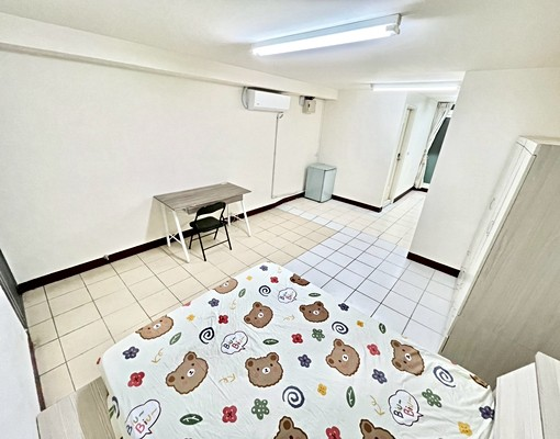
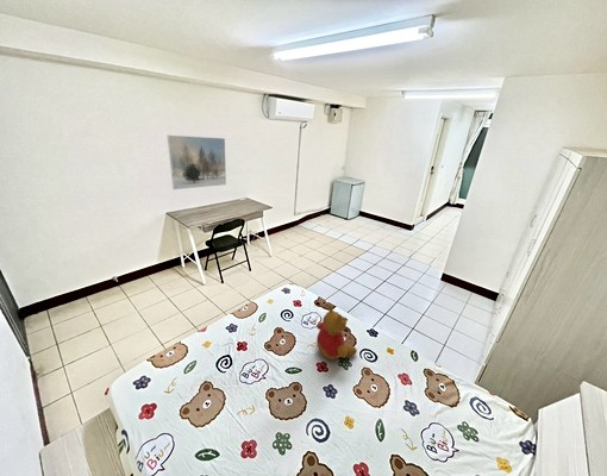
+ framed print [167,134,227,190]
+ teddy bear [315,303,358,361]
